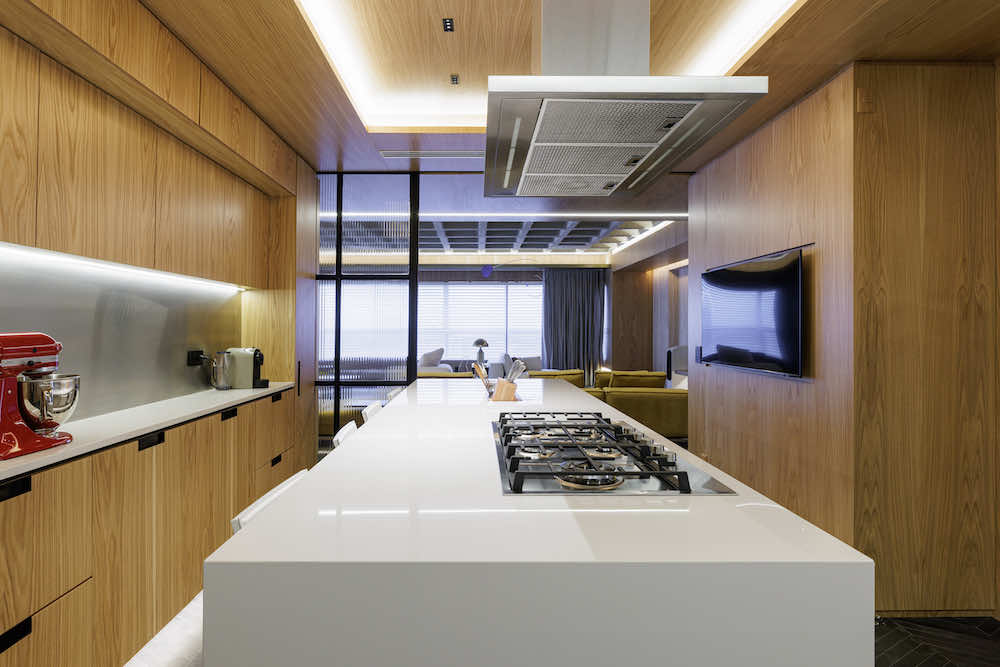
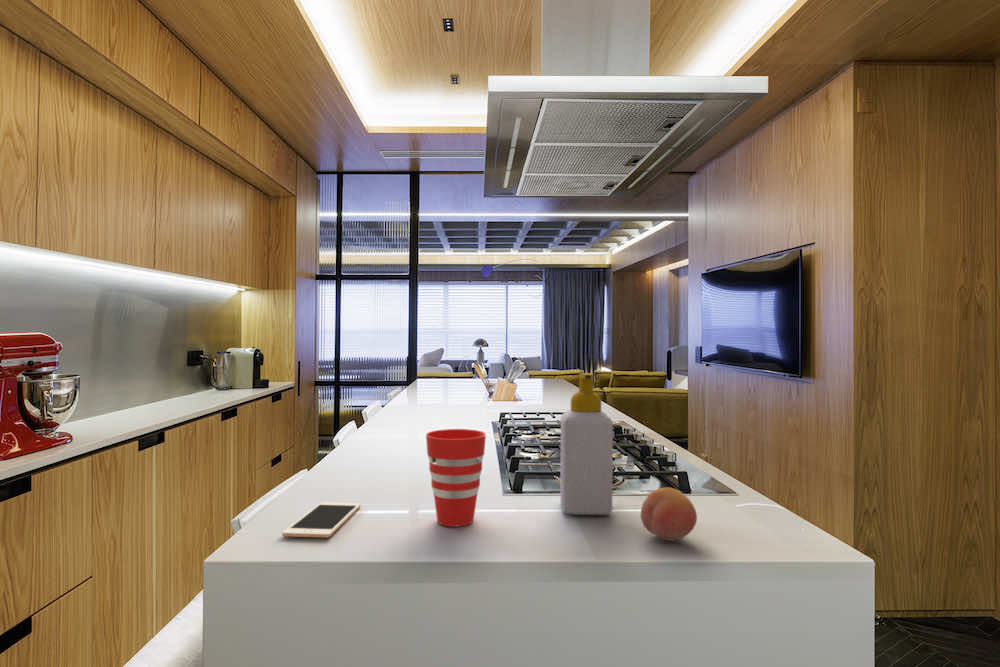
+ soap bottle [559,372,614,516]
+ cup [425,428,487,528]
+ cell phone [281,502,362,538]
+ fruit [640,487,698,542]
